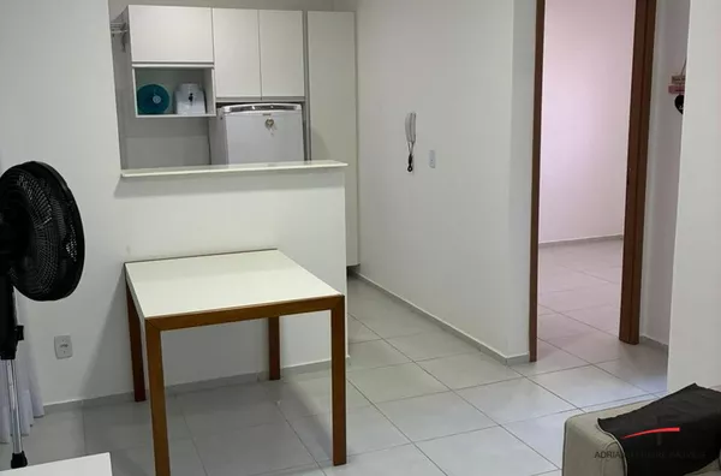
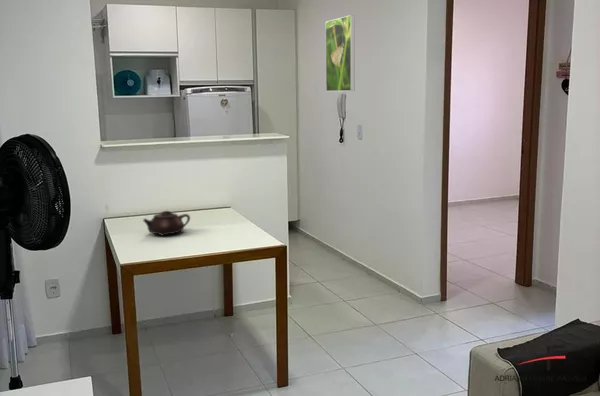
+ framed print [325,14,356,92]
+ teapot [142,210,191,237]
